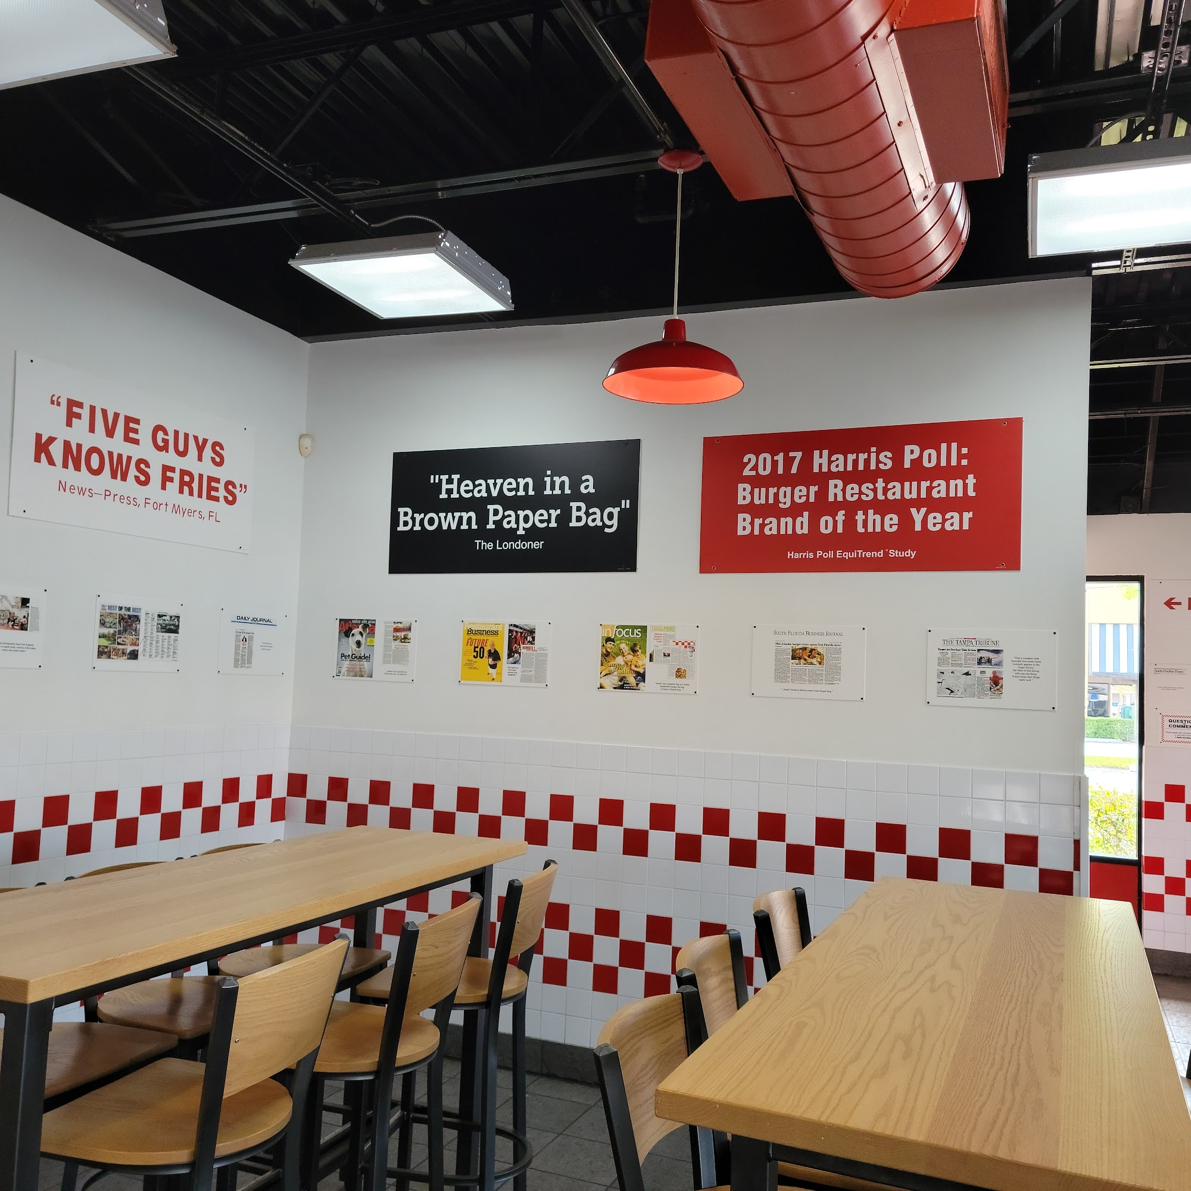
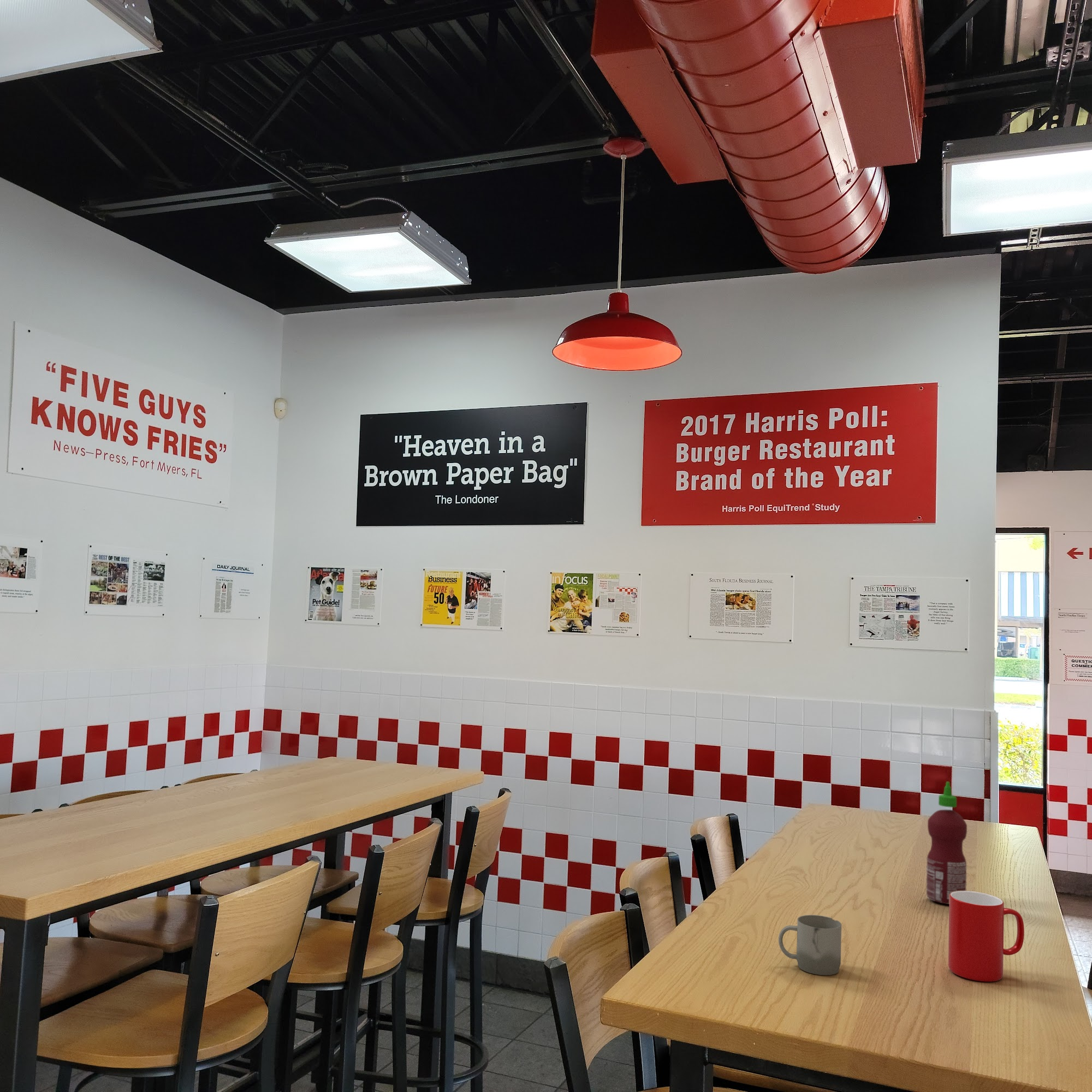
+ cup [778,915,842,976]
+ hot sauce [925,781,968,905]
+ cup [948,891,1025,982]
